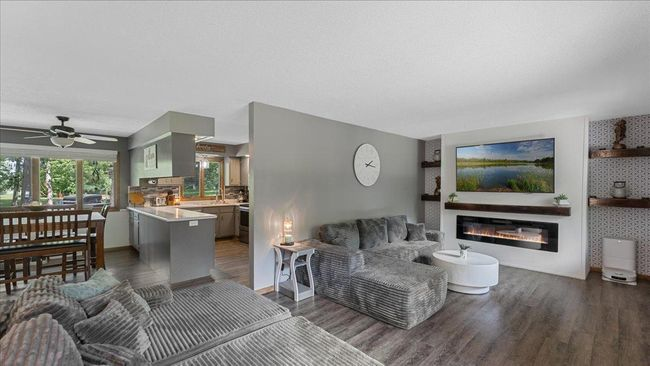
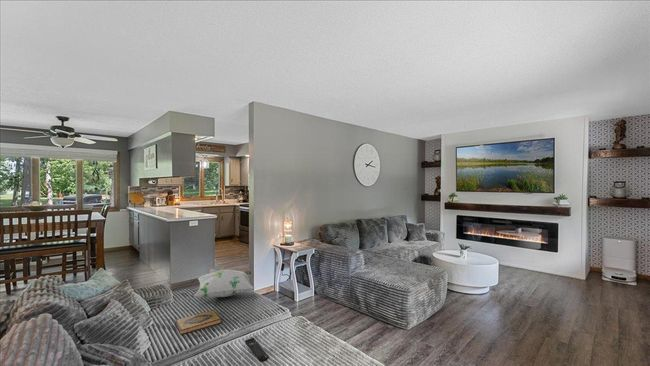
+ remote control [244,337,270,363]
+ hardback book [174,309,222,336]
+ decorative pillow [193,269,256,298]
